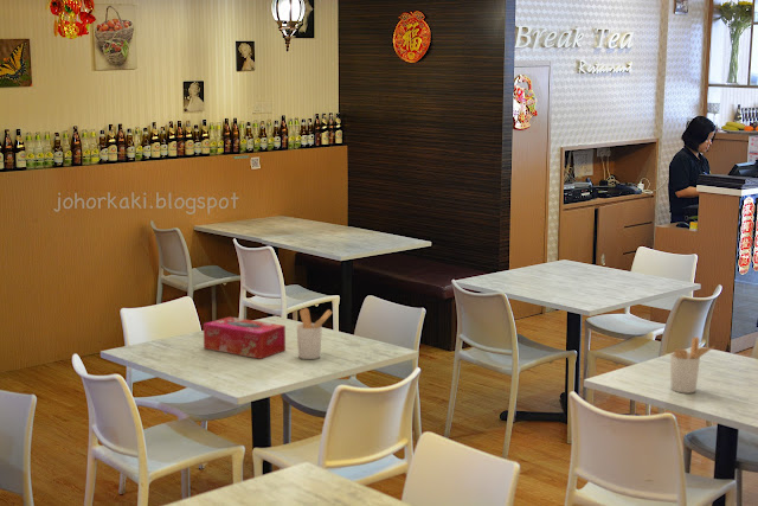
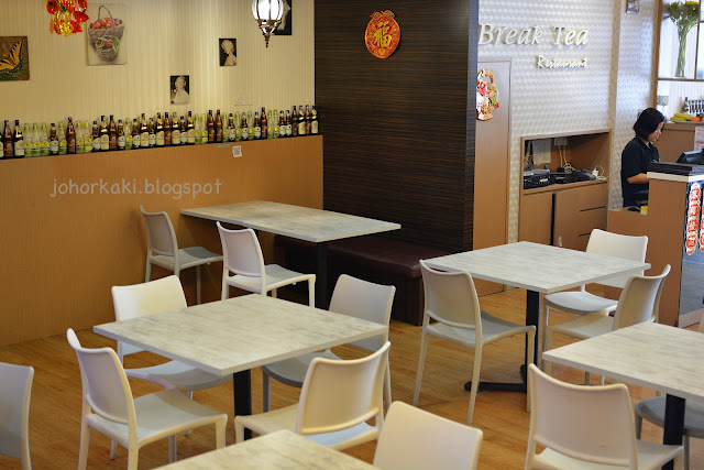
- tissue box [203,315,287,360]
- utensil holder [295,307,333,360]
- utensil holder [669,335,717,395]
